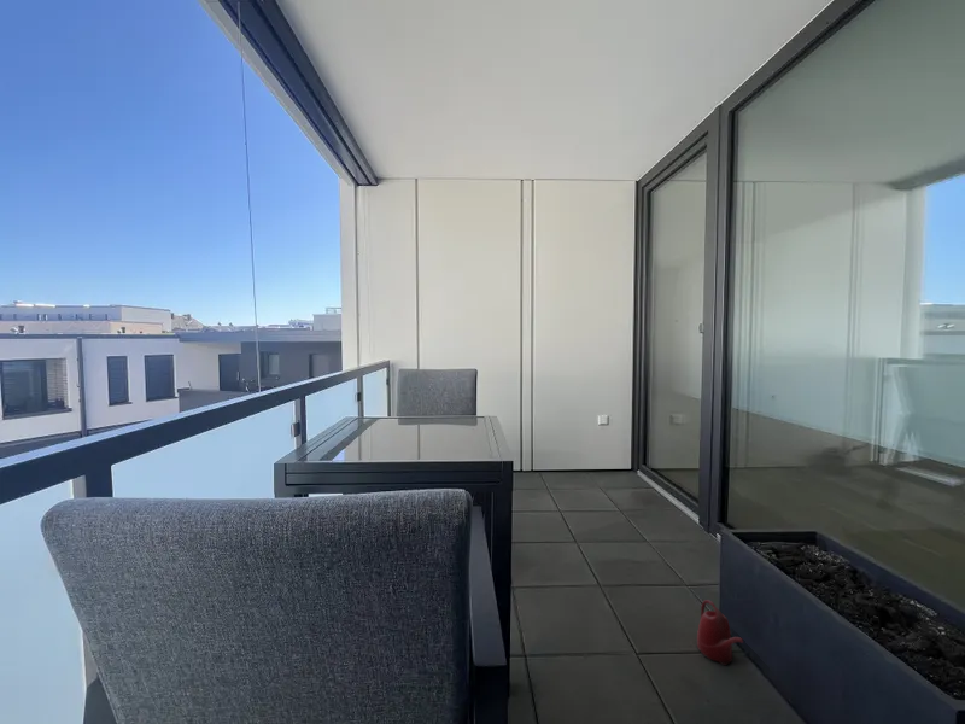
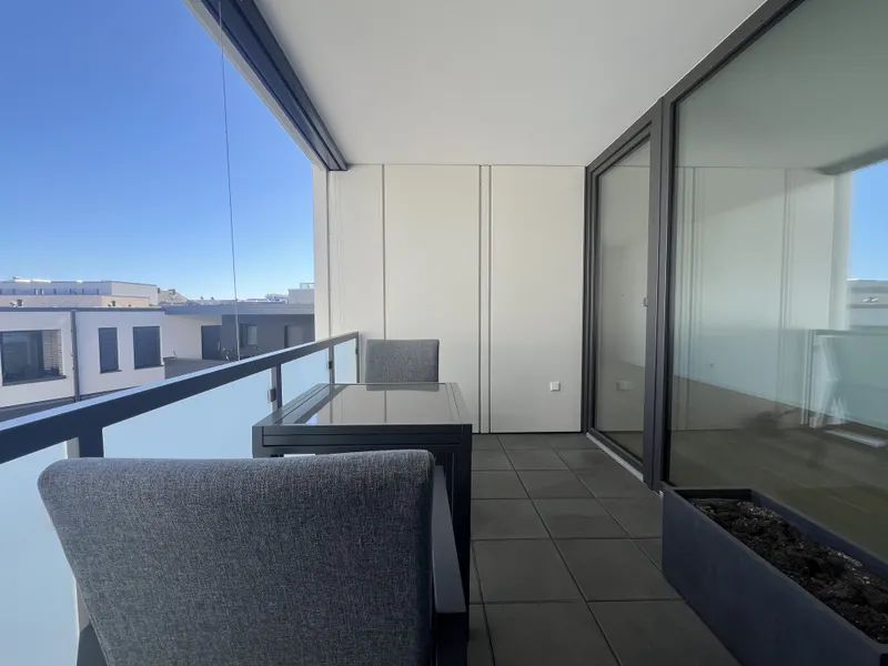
- watering can [696,599,744,666]
